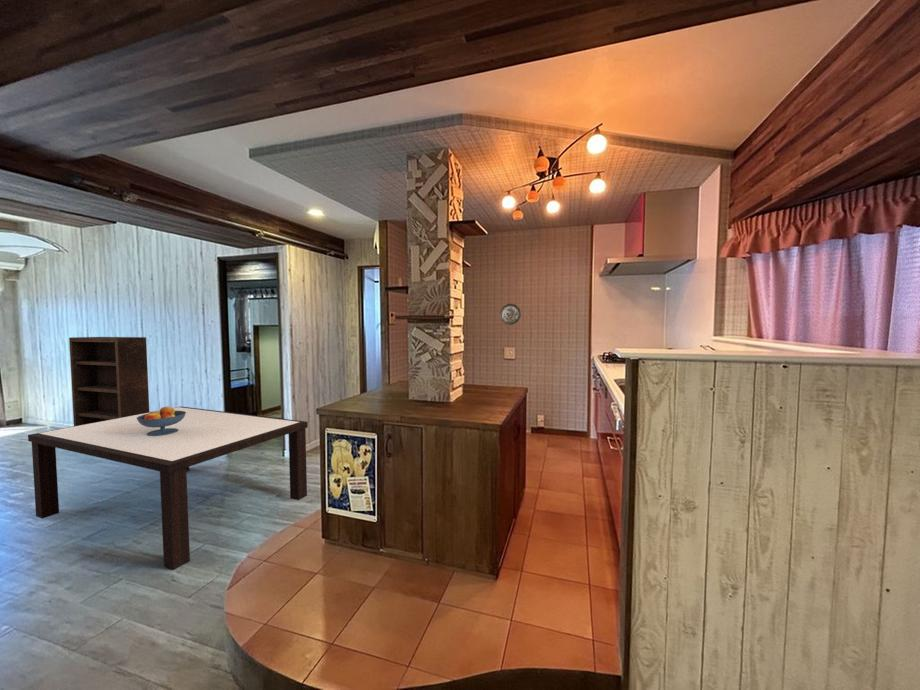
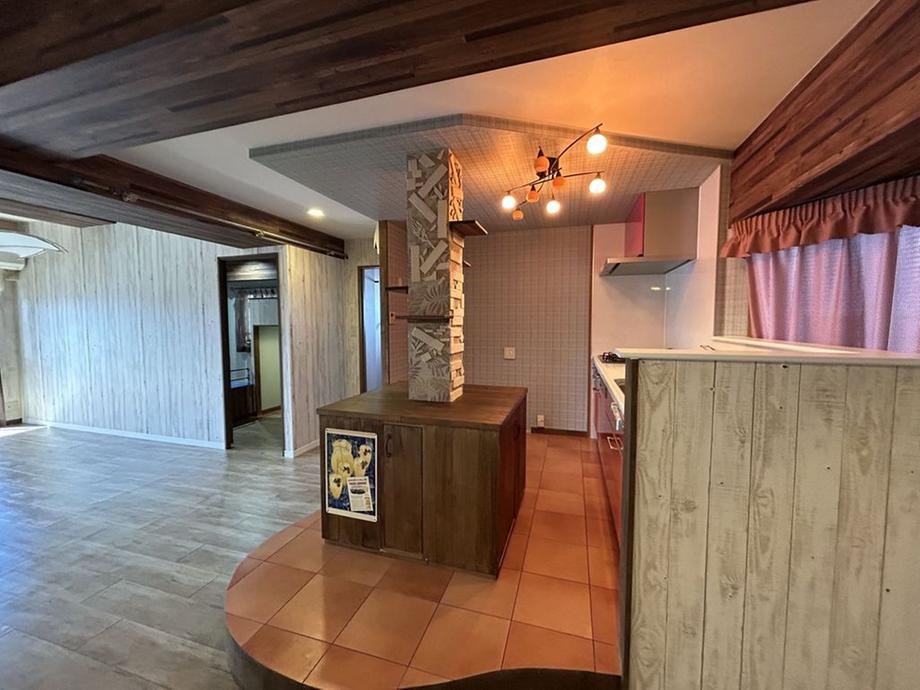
- decorative plate [499,303,522,326]
- bookshelf [68,336,150,426]
- fruit bowl [136,406,186,436]
- dining table [27,405,309,570]
